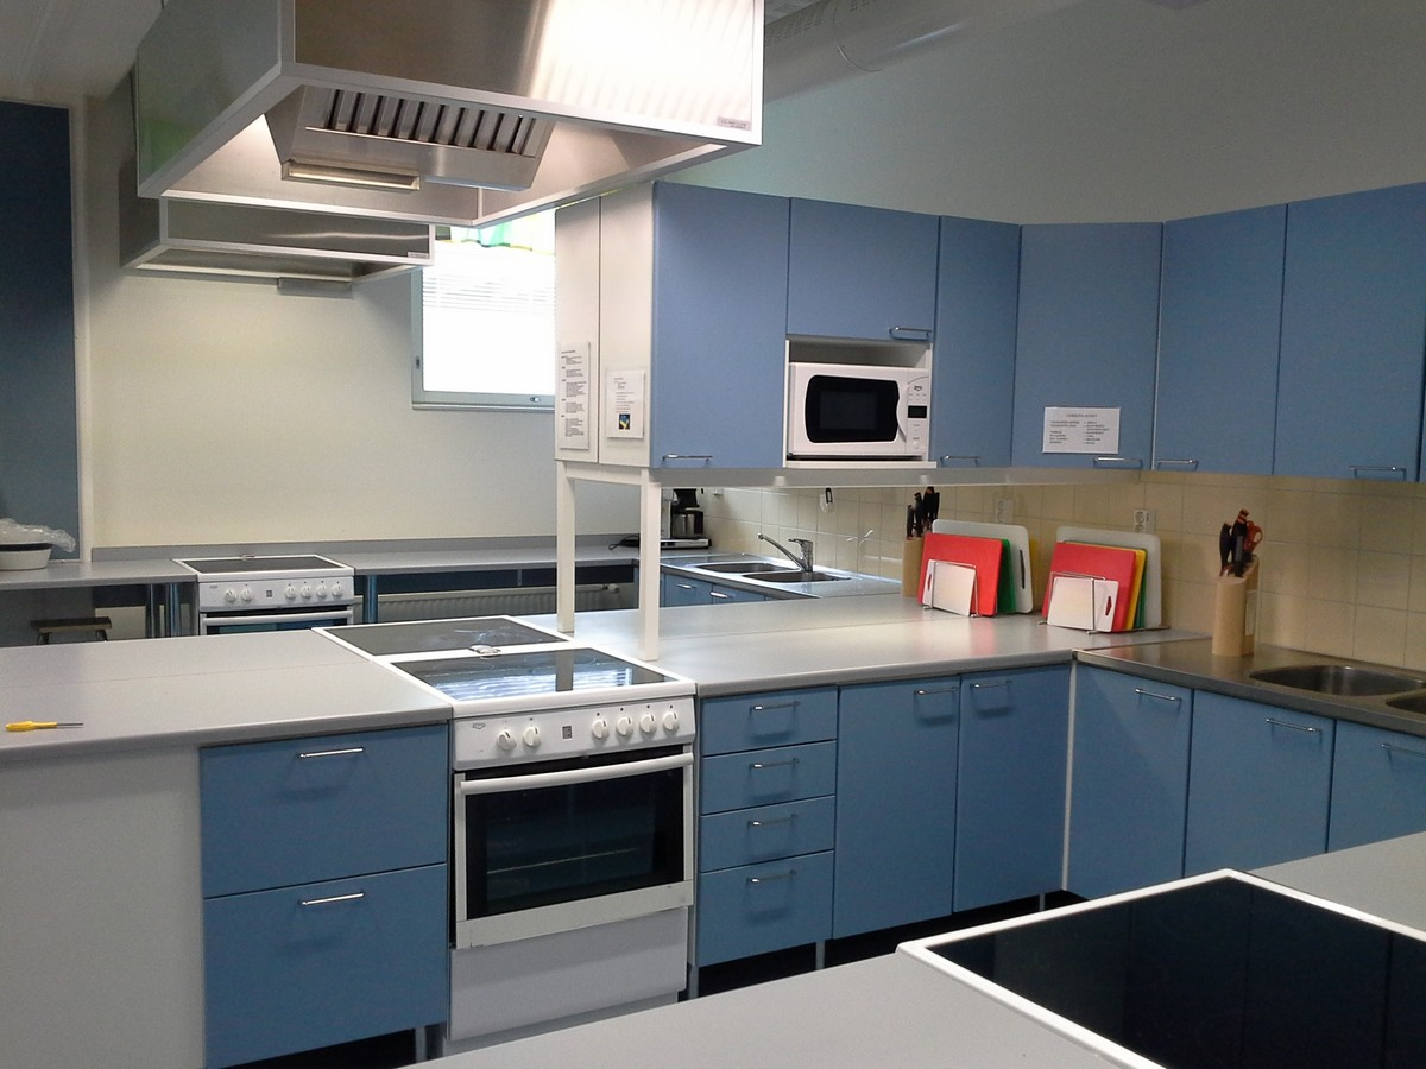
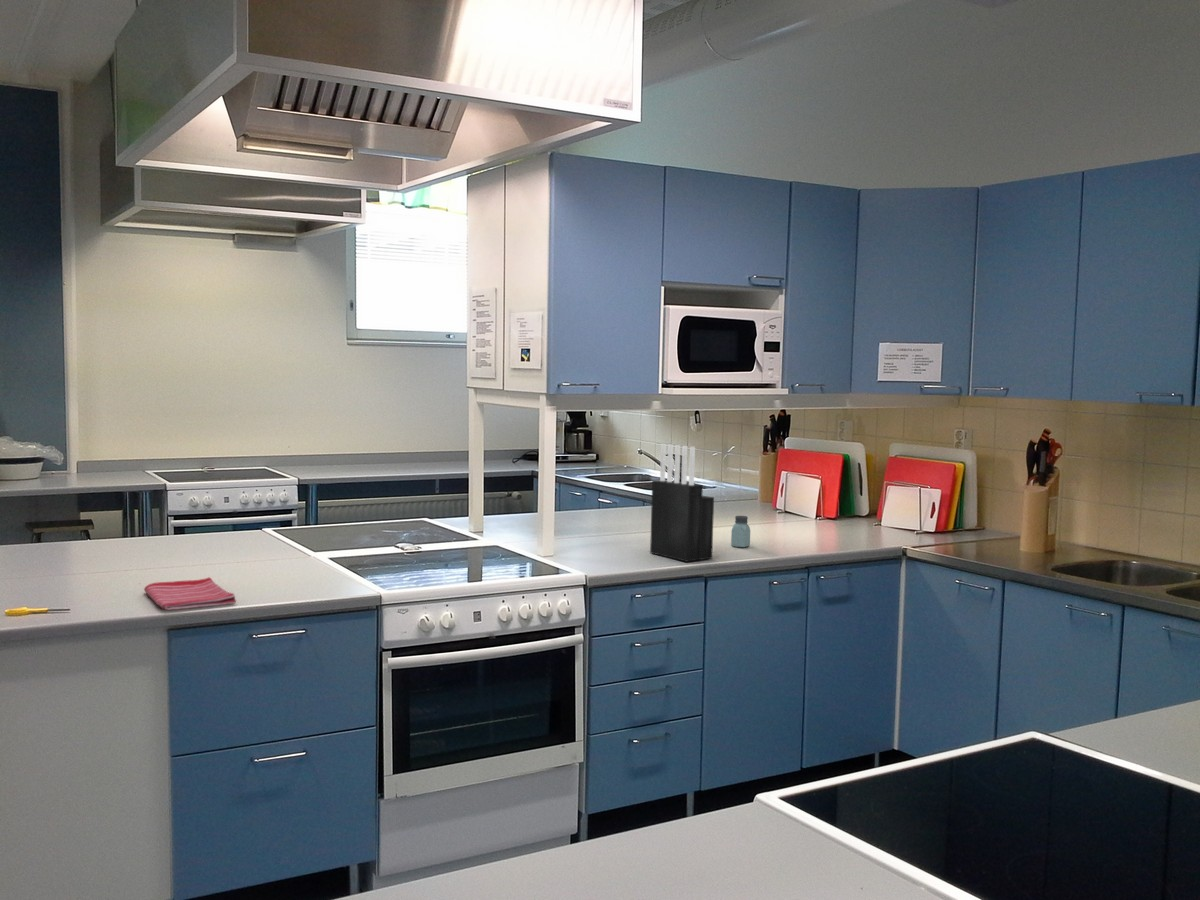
+ knife block [649,443,715,563]
+ saltshaker [730,515,751,548]
+ dish towel [143,576,237,611]
